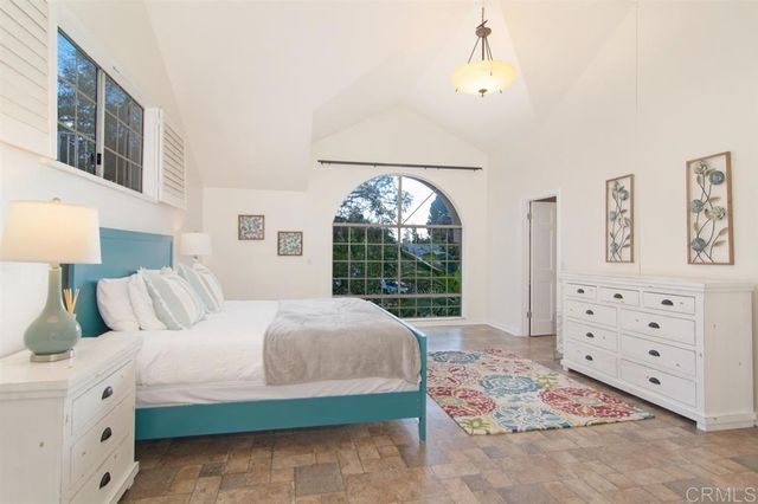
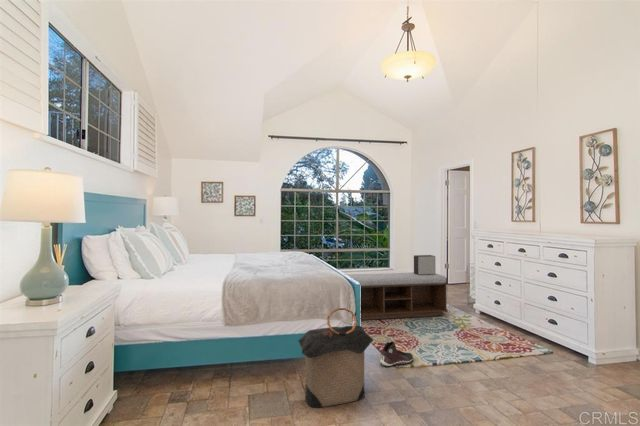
+ bench [345,271,449,321]
+ sneaker [379,340,414,367]
+ decorative box [413,254,436,275]
+ laundry hamper [297,307,374,409]
